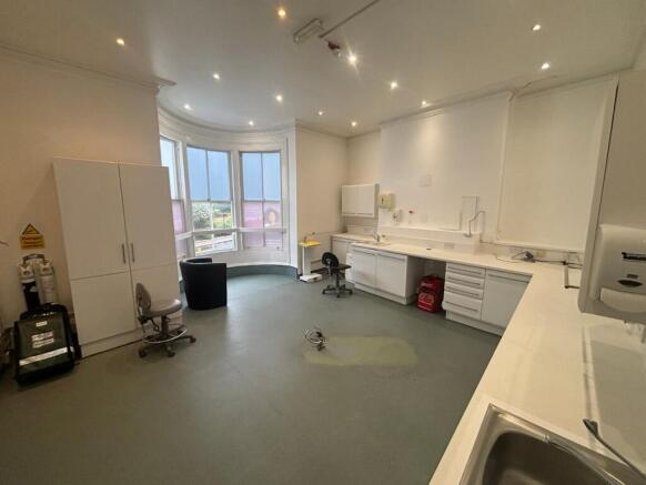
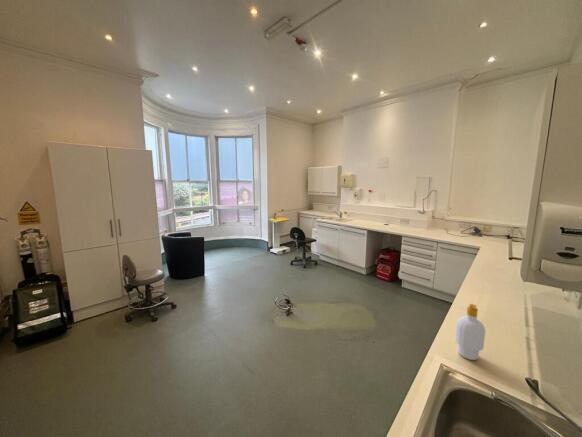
+ soap bottle [454,303,486,361]
